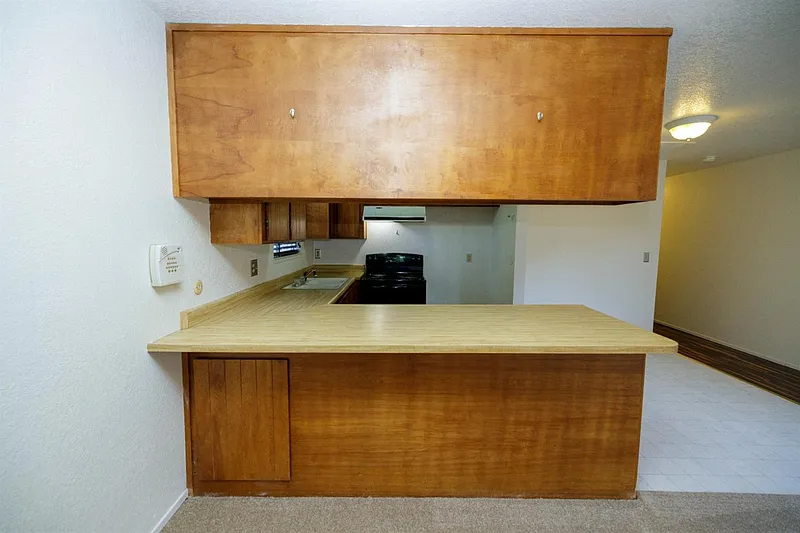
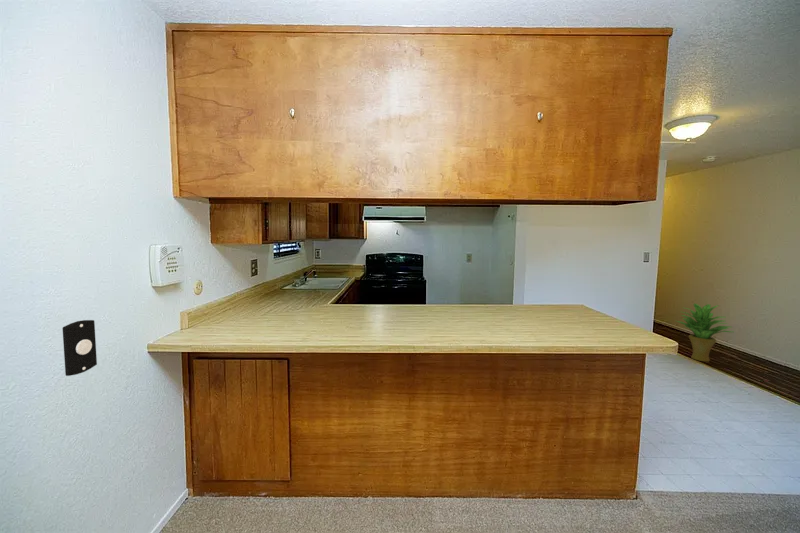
+ light switch [62,319,98,377]
+ potted plant [676,303,733,363]
